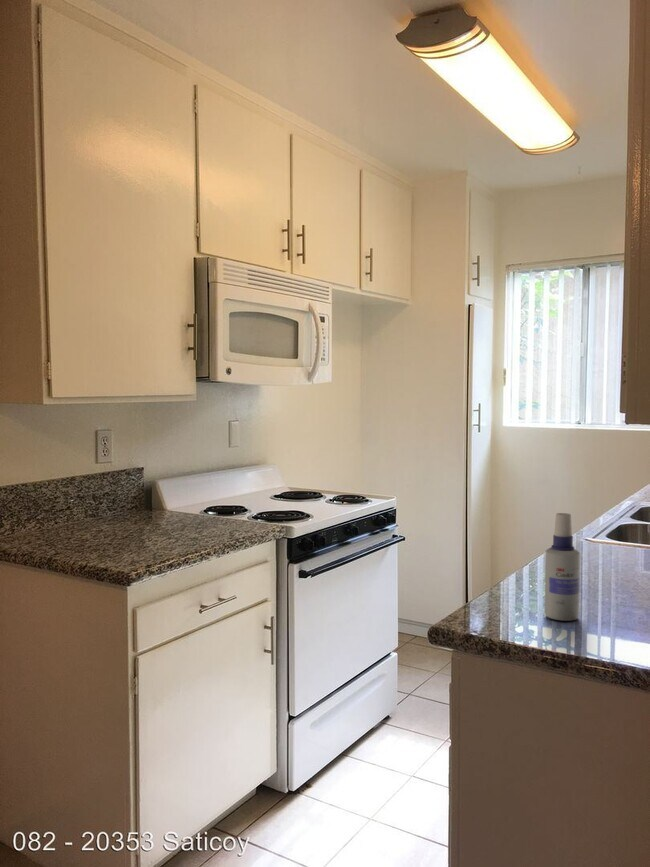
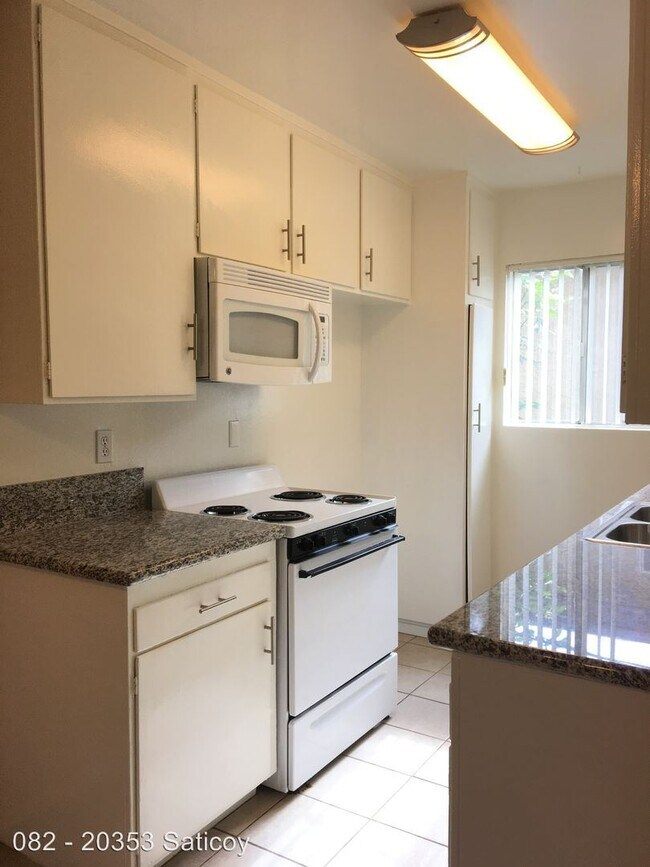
- spray bottle [544,512,581,622]
